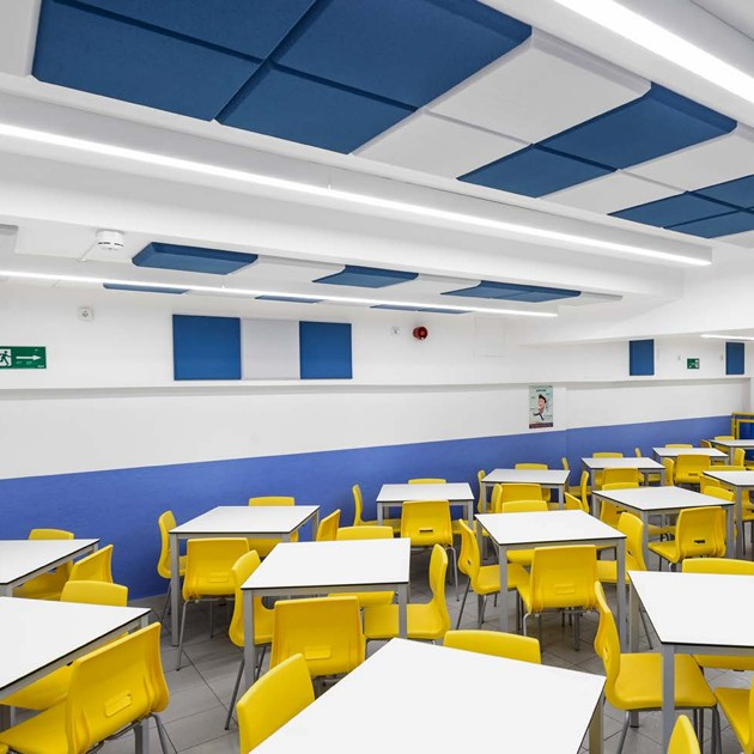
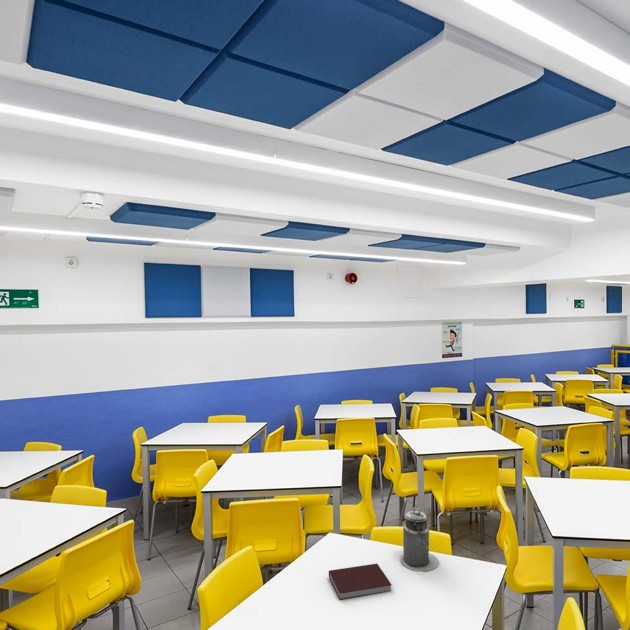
+ notebook [328,563,393,601]
+ canister [399,508,440,573]
